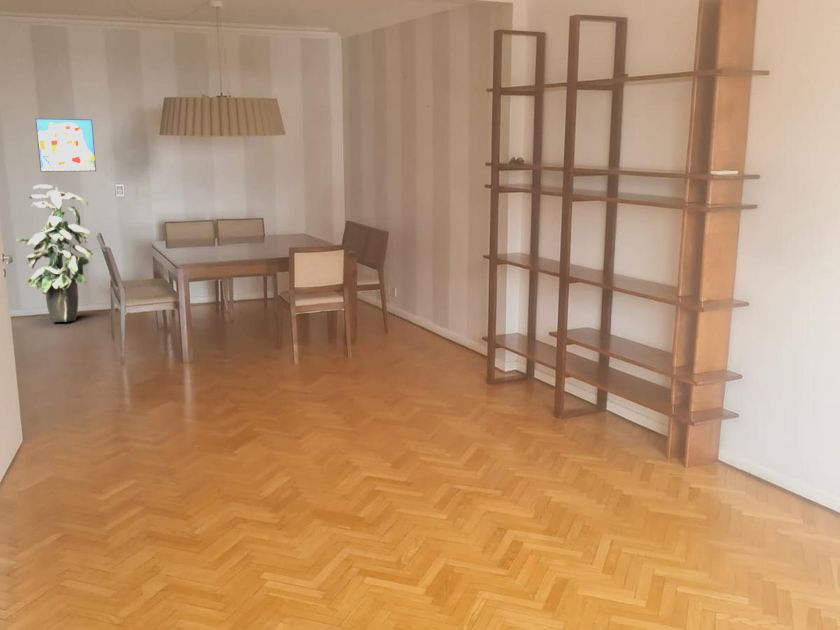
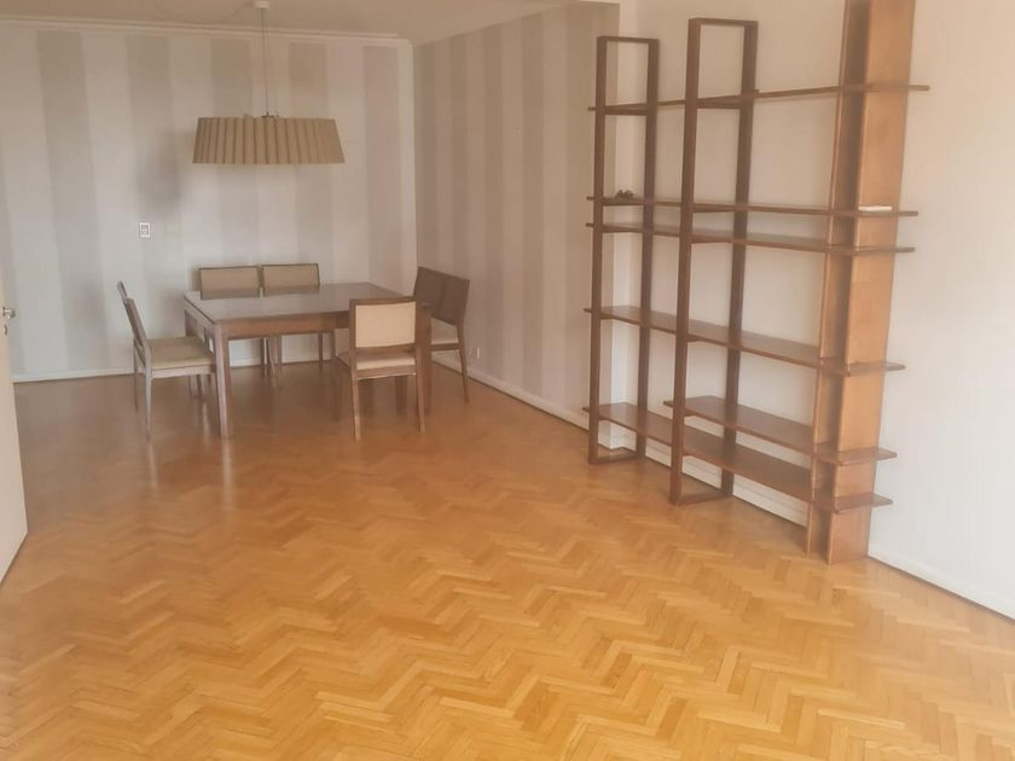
- indoor plant [16,183,94,323]
- wall art [35,118,97,173]
